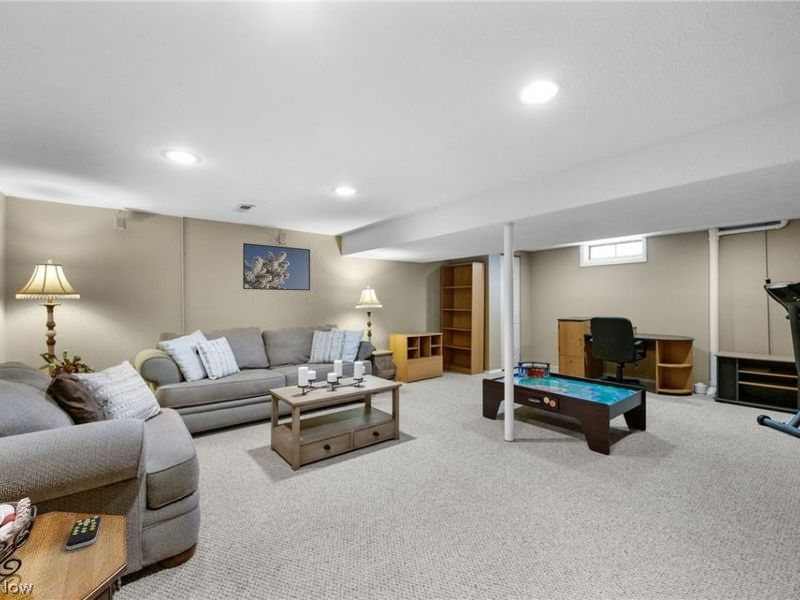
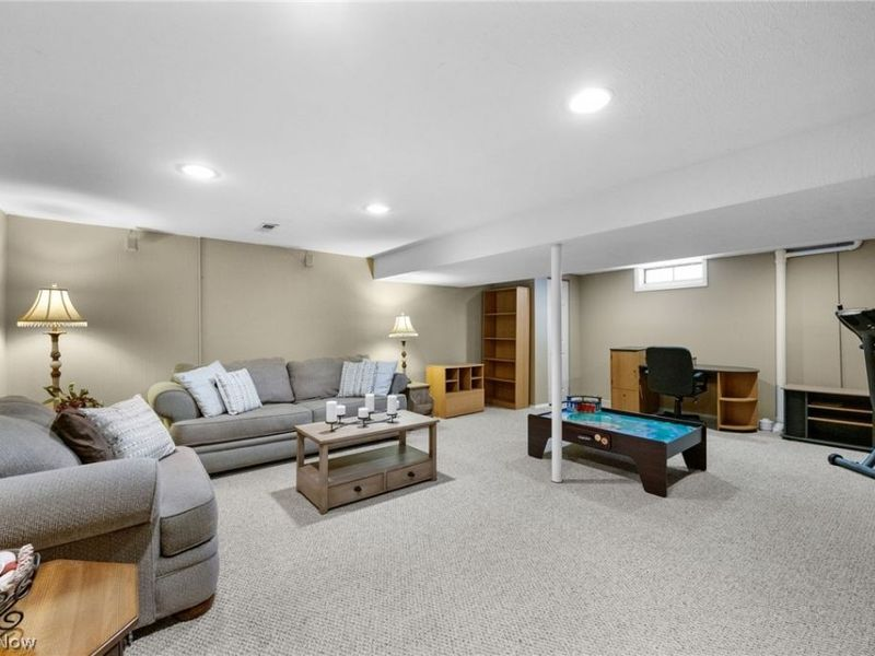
- remote control [65,515,102,551]
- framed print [242,242,311,292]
